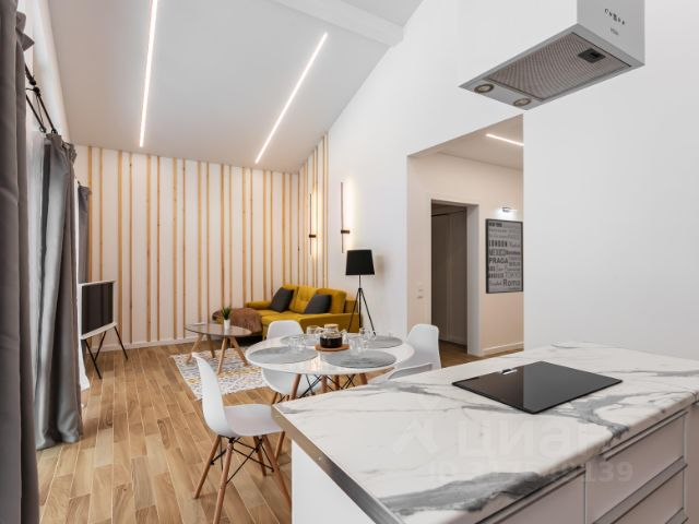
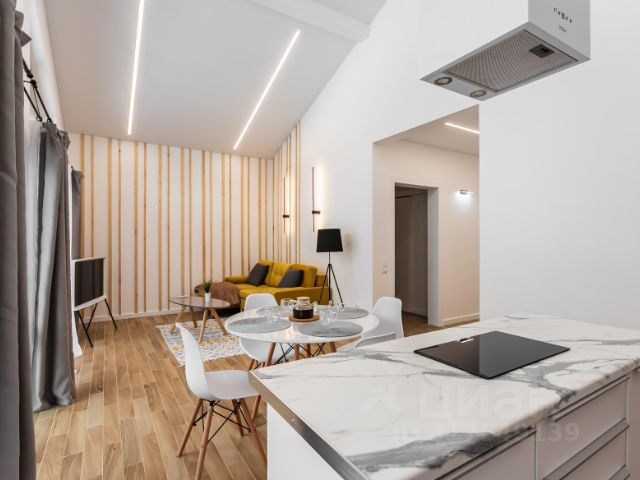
- wall art [484,217,524,295]
